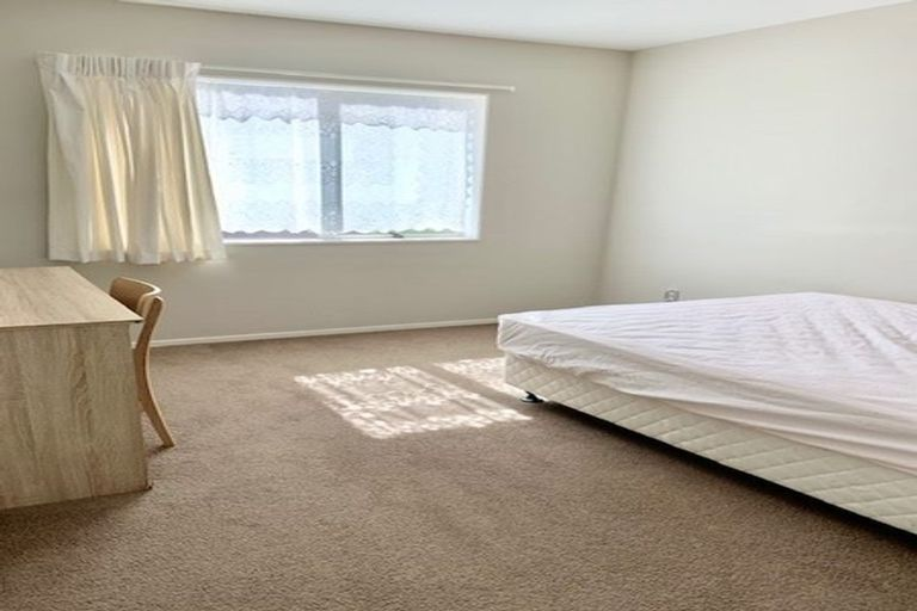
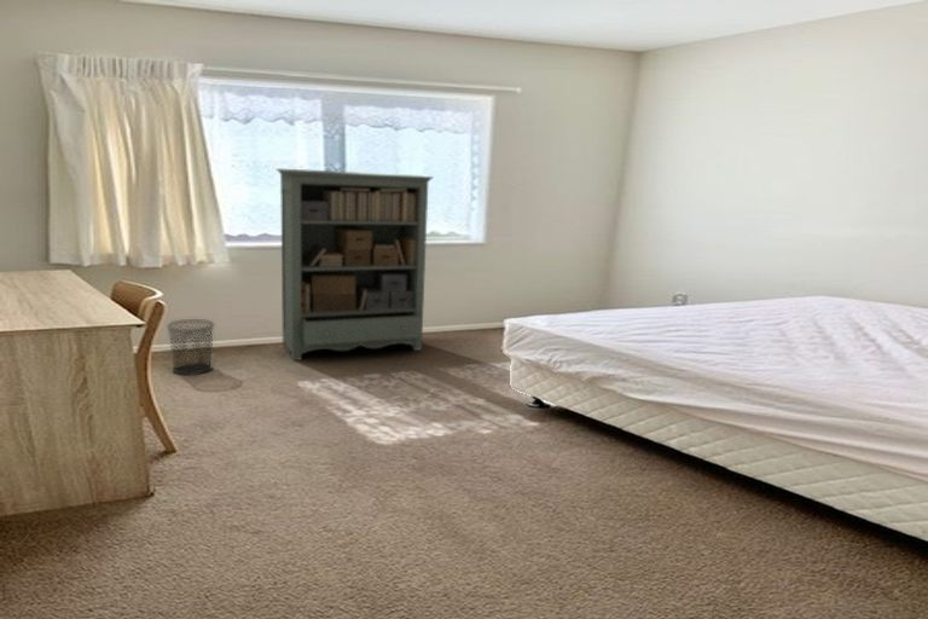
+ bookshelf [276,167,434,361]
+ waste bin [166,318,216,376]
